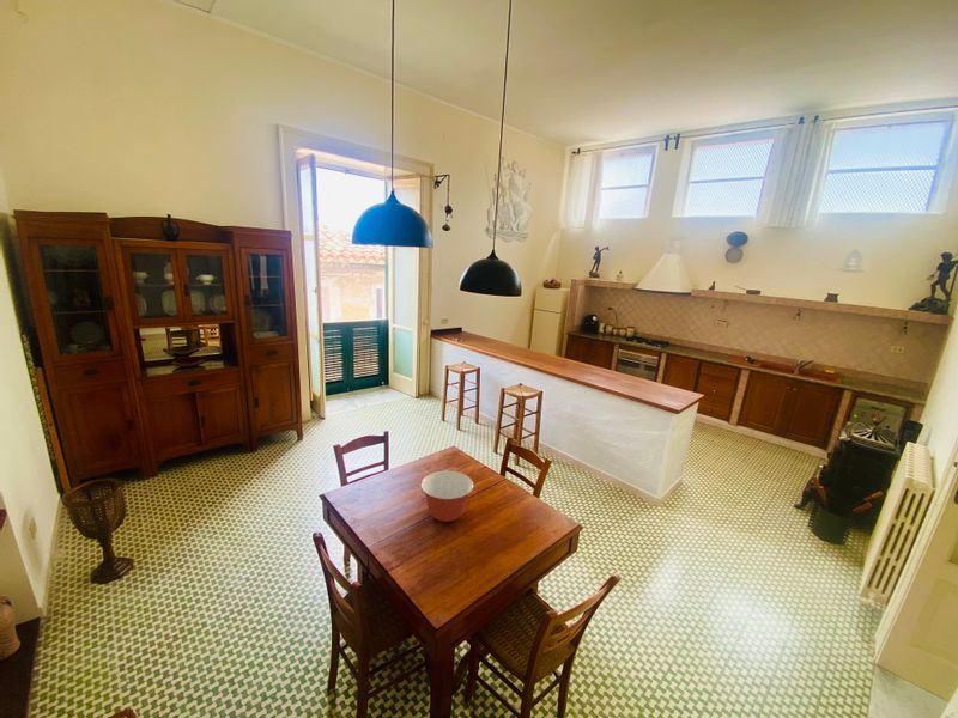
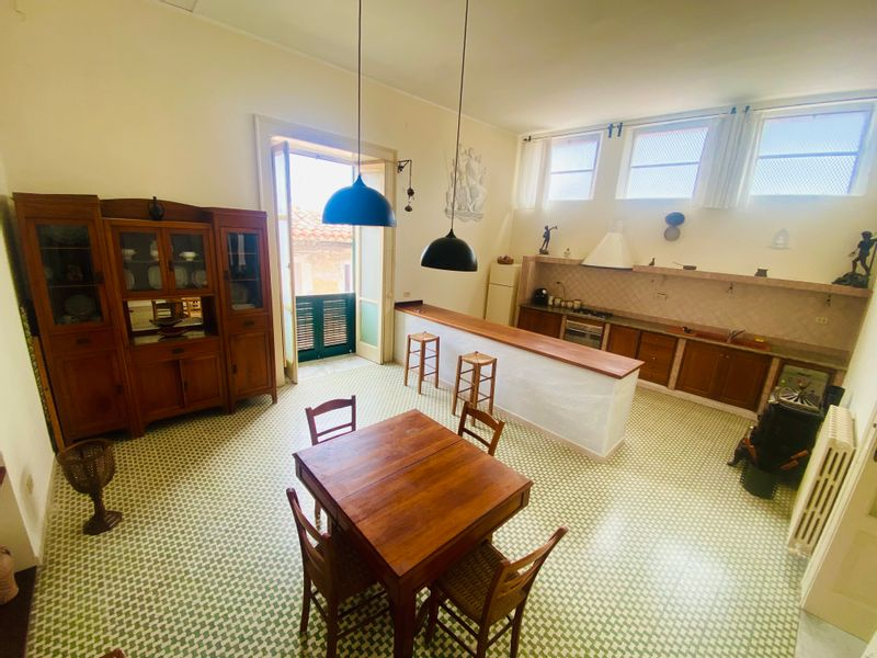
- mixing bowl [419,470,474,523]
